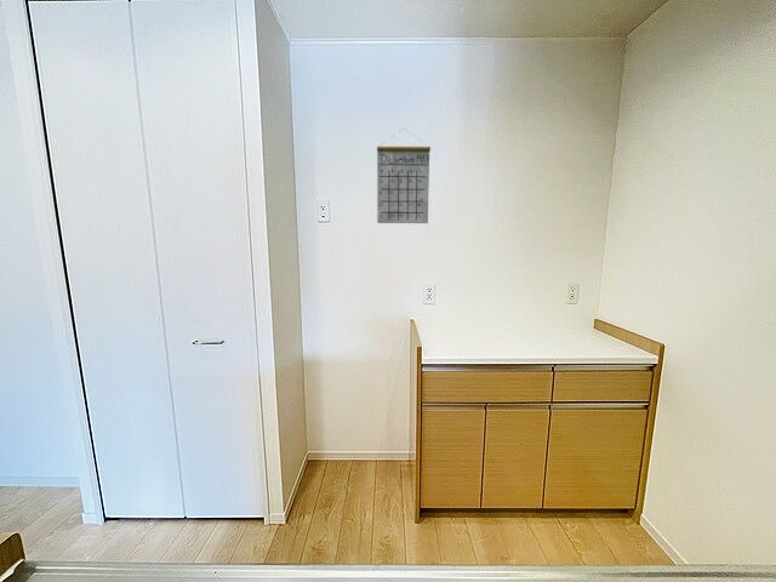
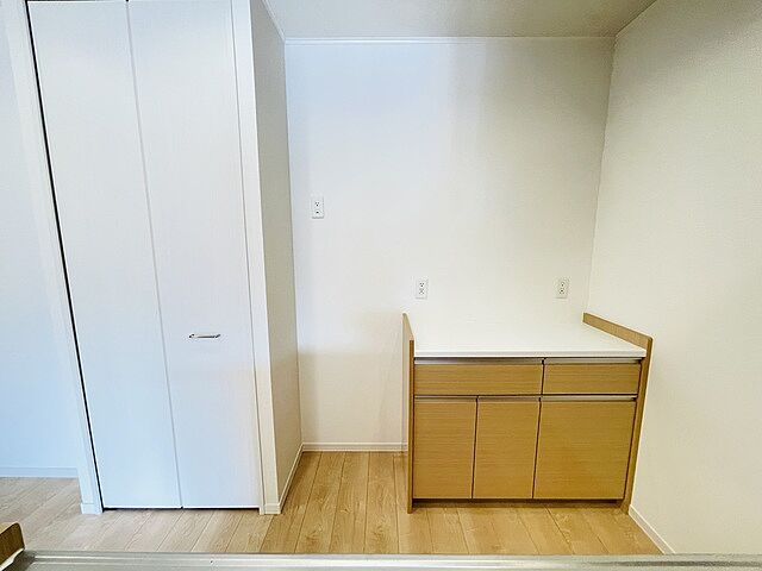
- calendar [376,129,432,224]
